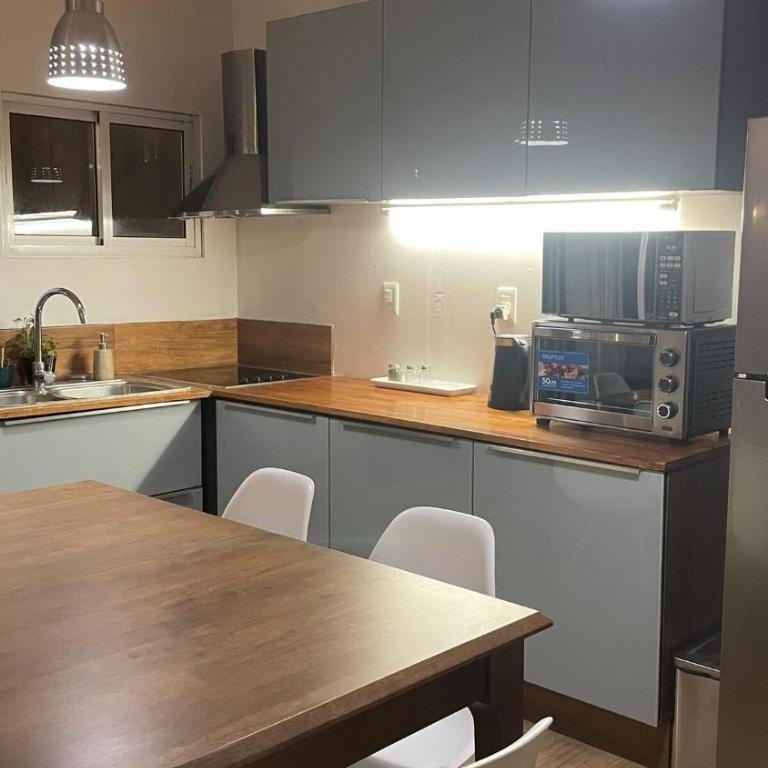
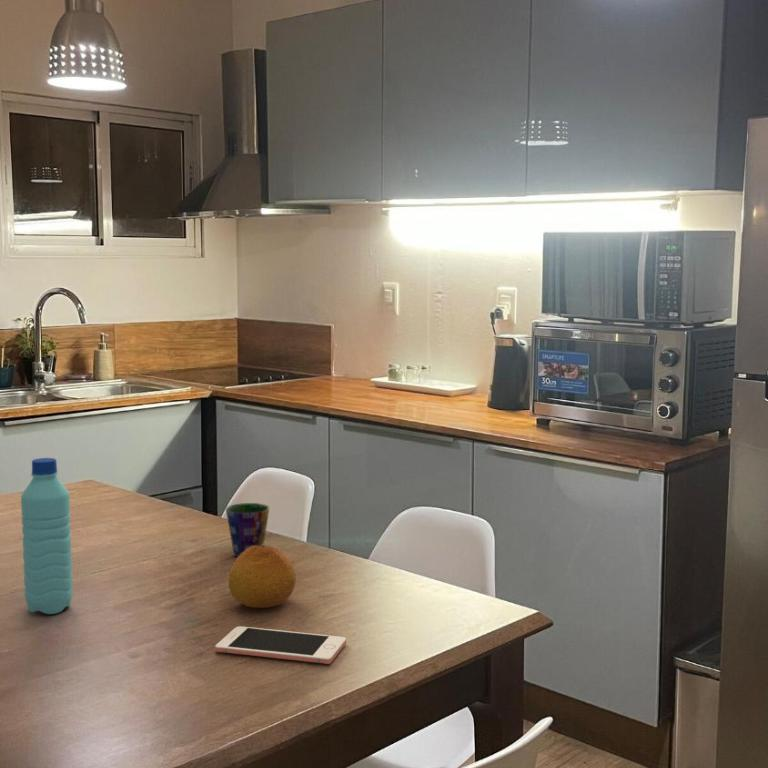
+ water bottle [20,457,74,615]
+ fruit [227,544,297,609]
+ cup [225,502,271,558]
+ cell phone [214,625,347,665]
